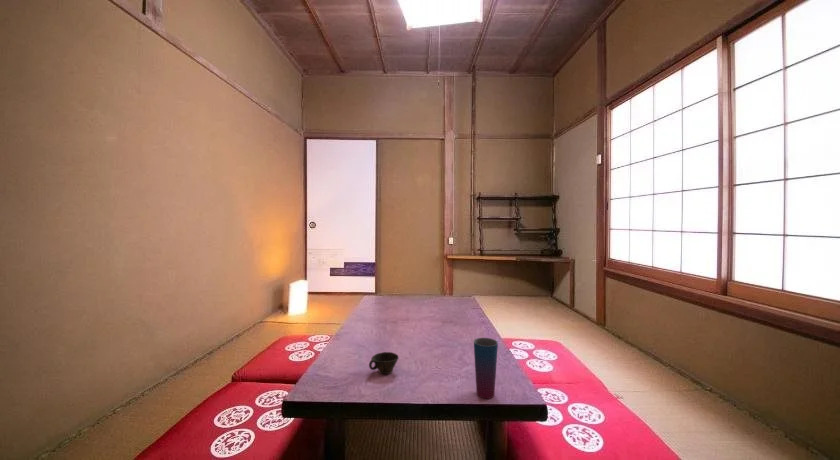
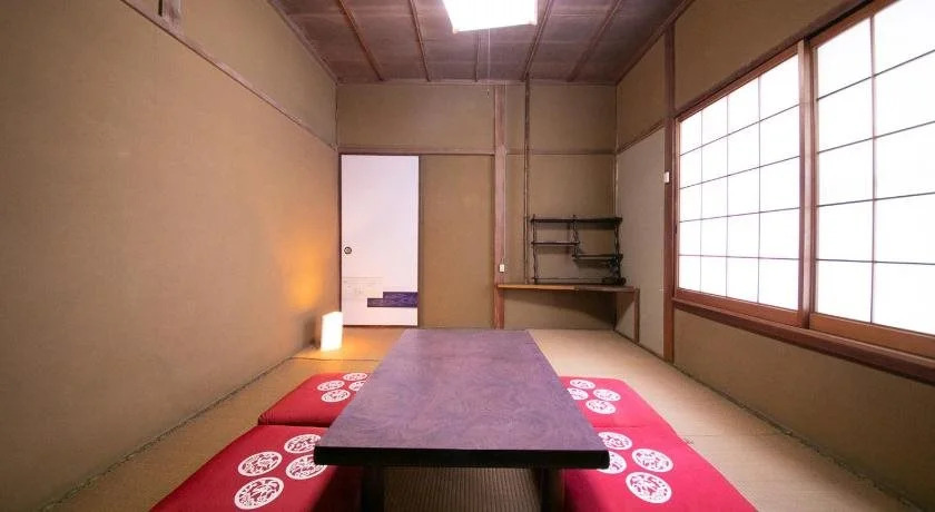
- cup [473,337,499,399]
- cup [368,351,400,375]
